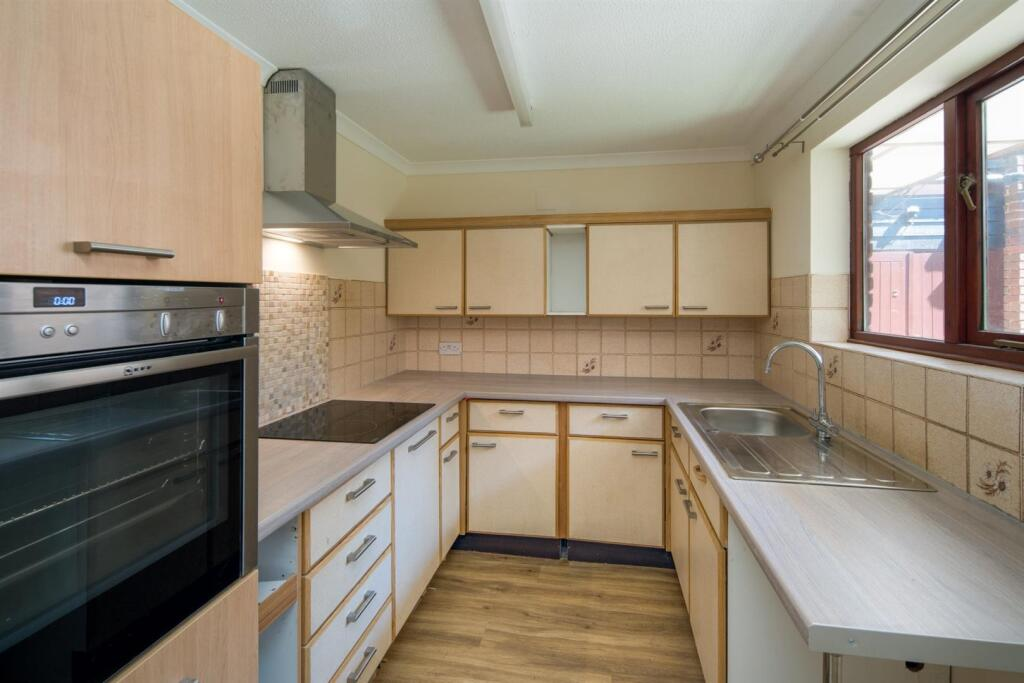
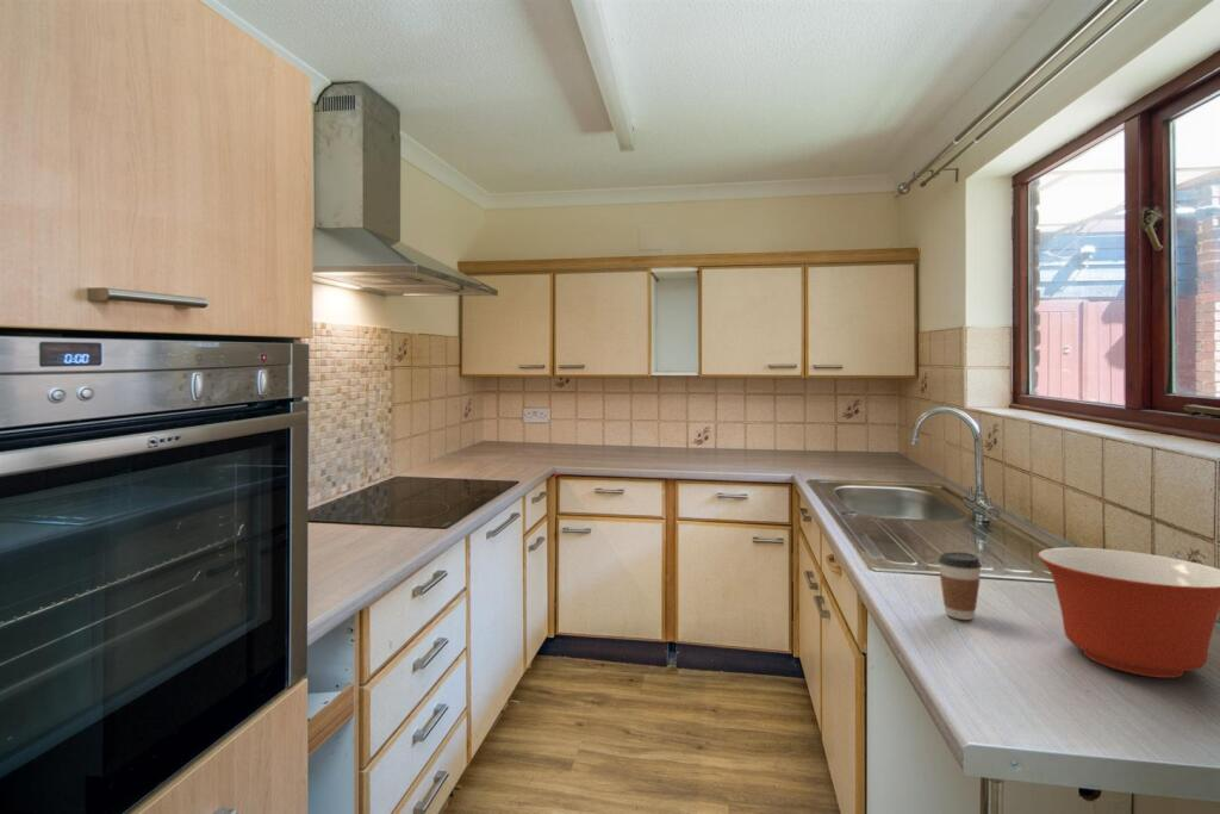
+ mixing bowl [1037,547,1220,679]
+ coffee cup [938,551,983,621]
